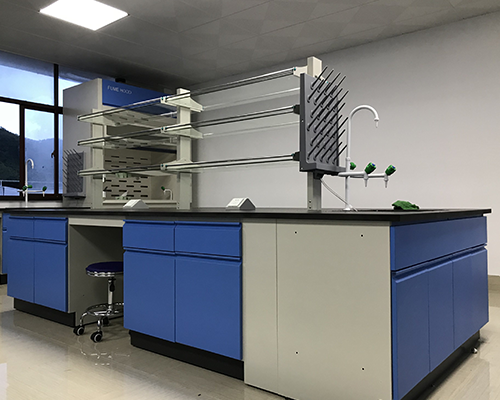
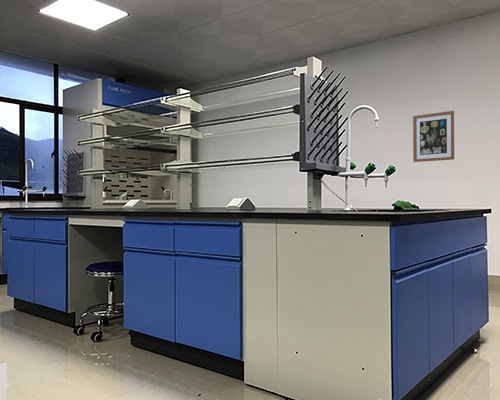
+ wall art [412,110,455,163]
